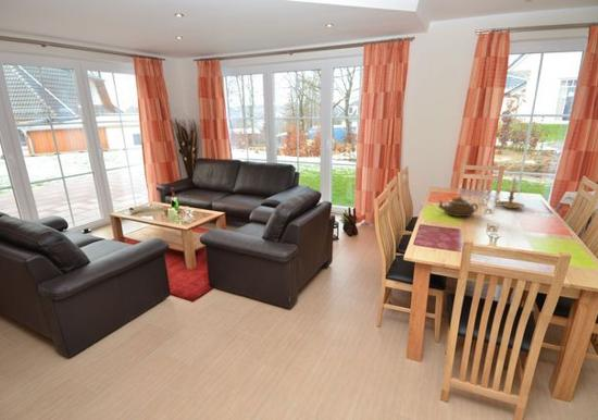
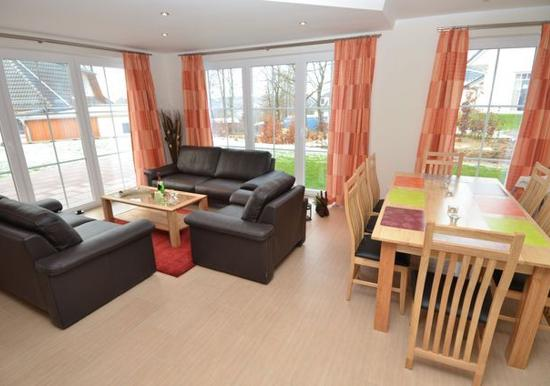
- candle holder [494,177,525,210]
- teapot [437,196,479,218]
